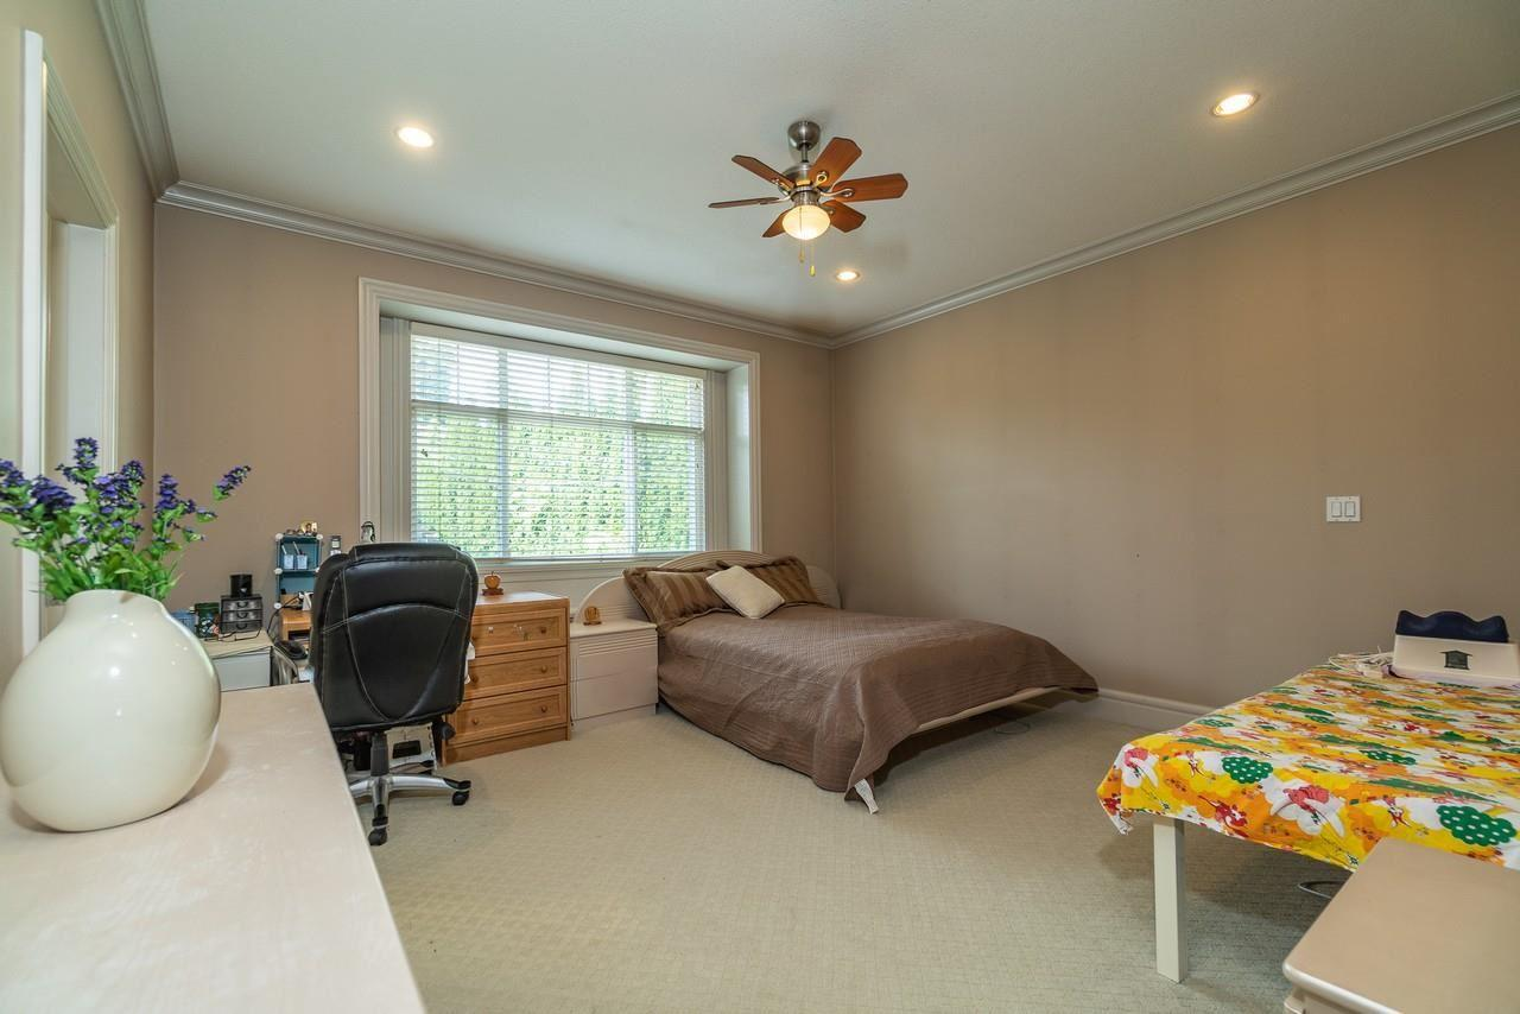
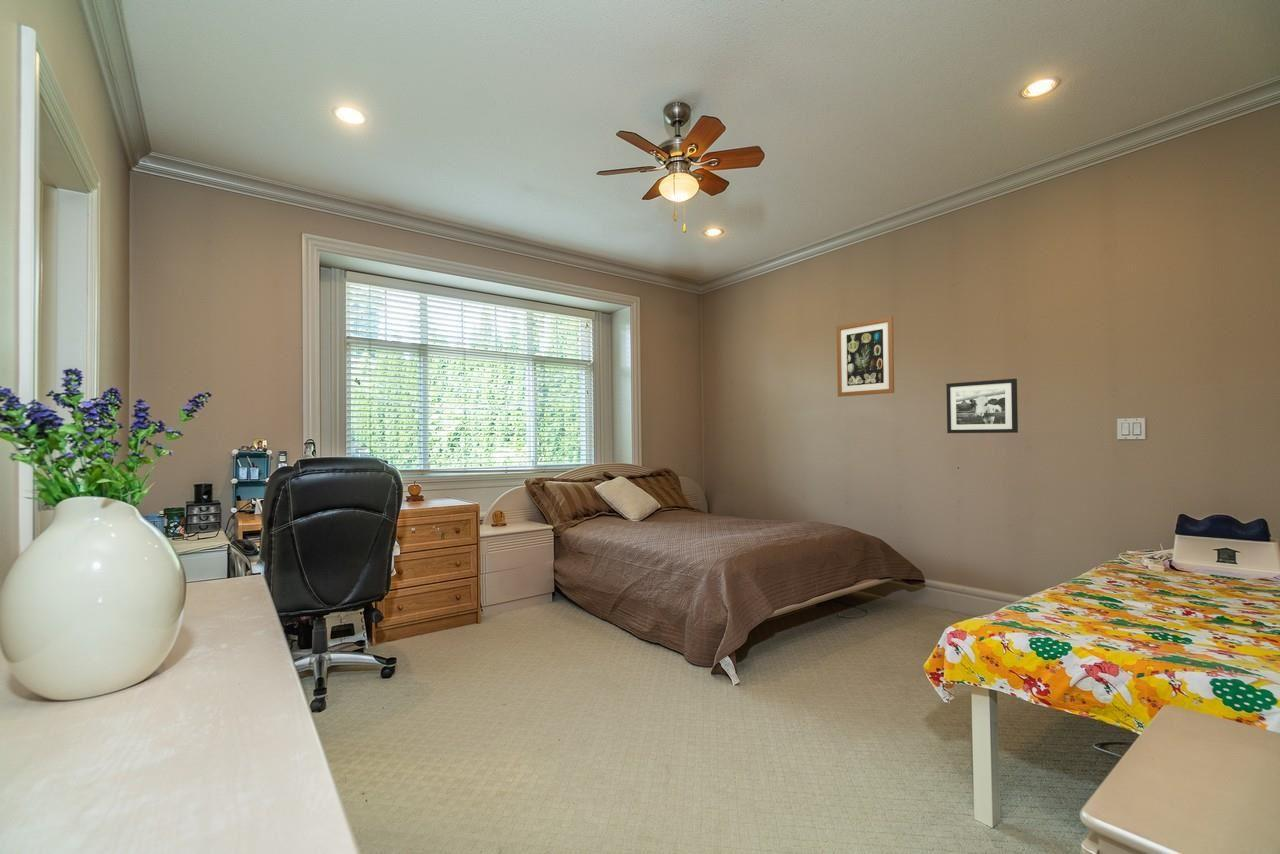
+ wall art [836,316,895,398]
+ picture frame [945,378,1019,434]
